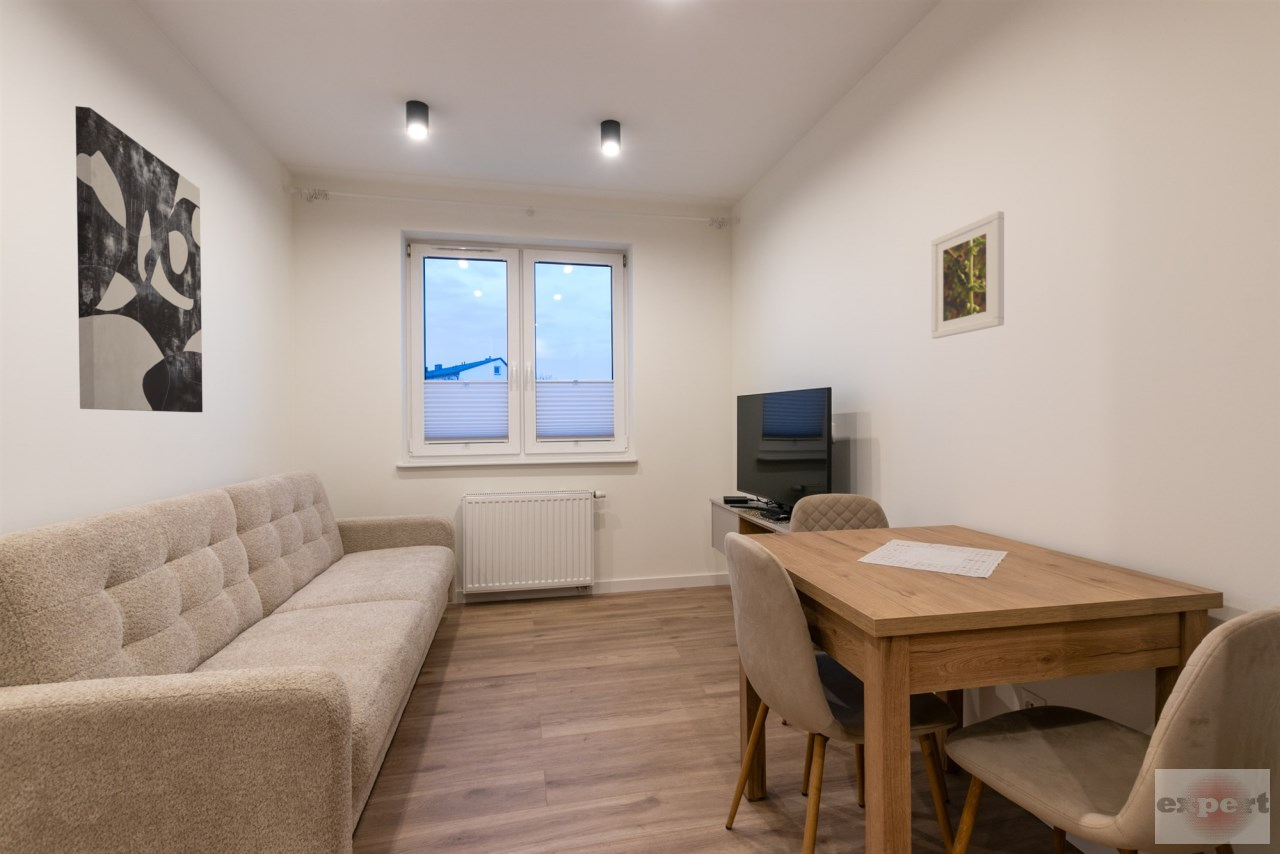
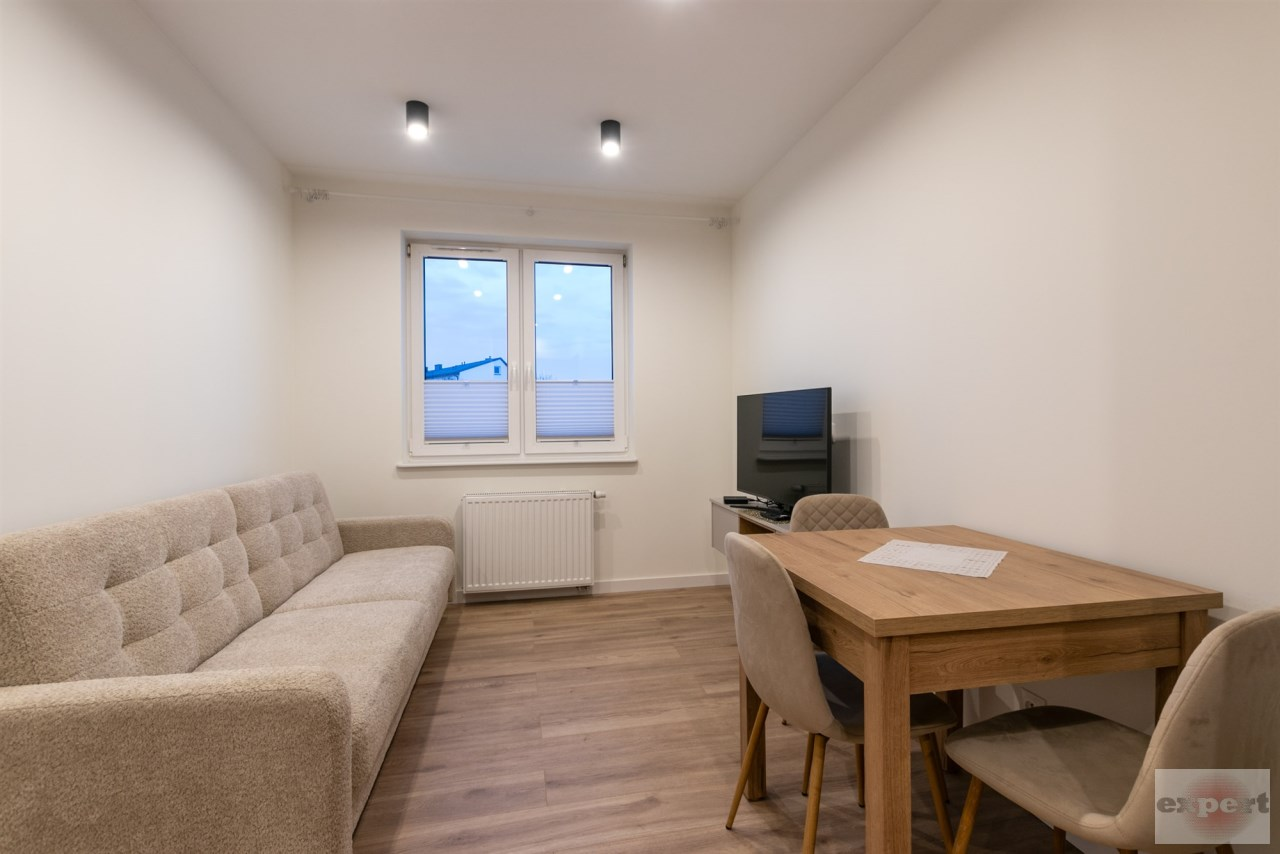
- wall art [74,105,204,413]
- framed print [930,210,1005,340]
